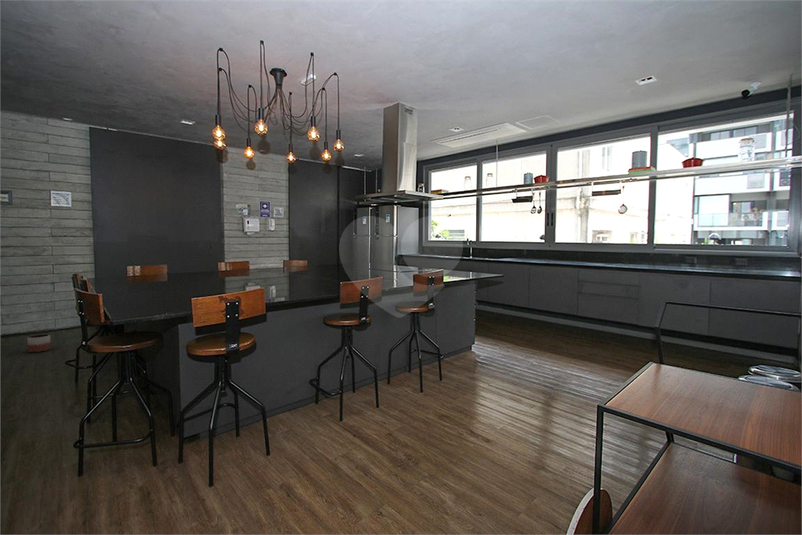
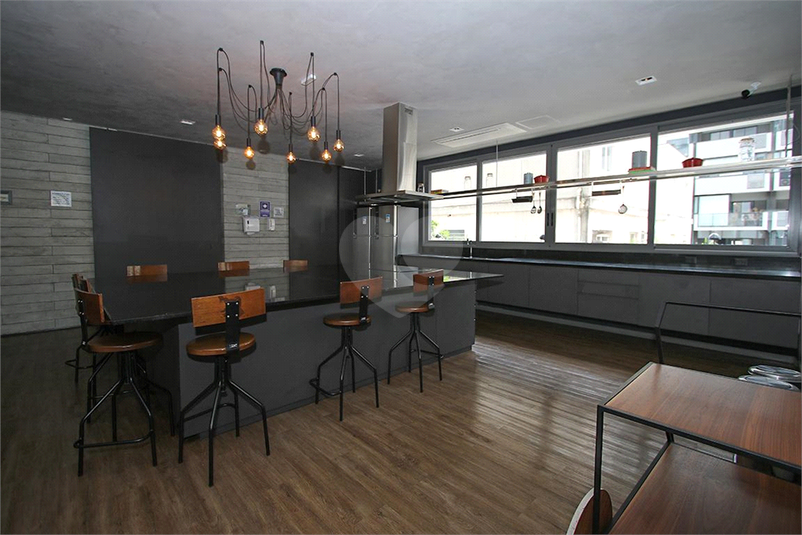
- planter [27,333,52,353]
